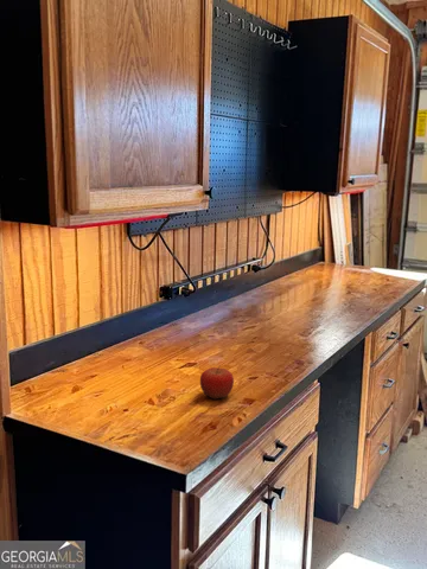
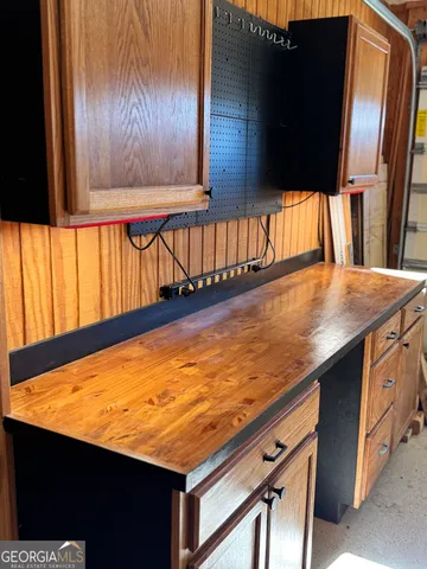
- fruit [199,364,235,399]
